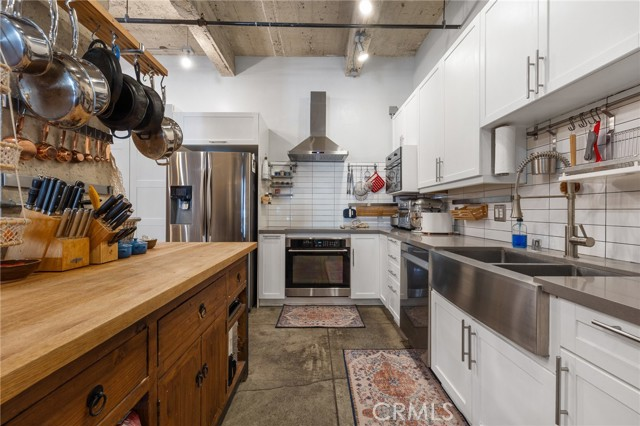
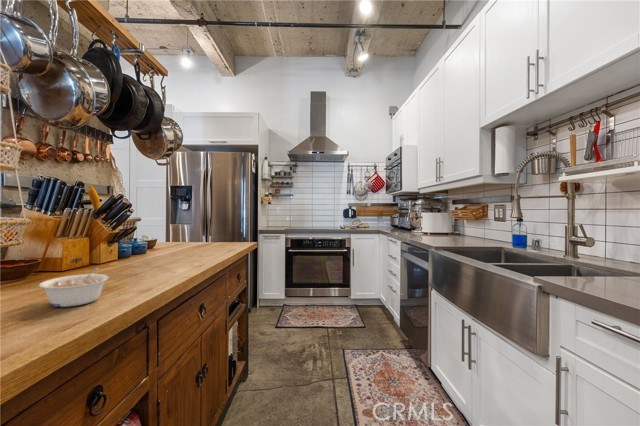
+ legume [38,267,110,308]
